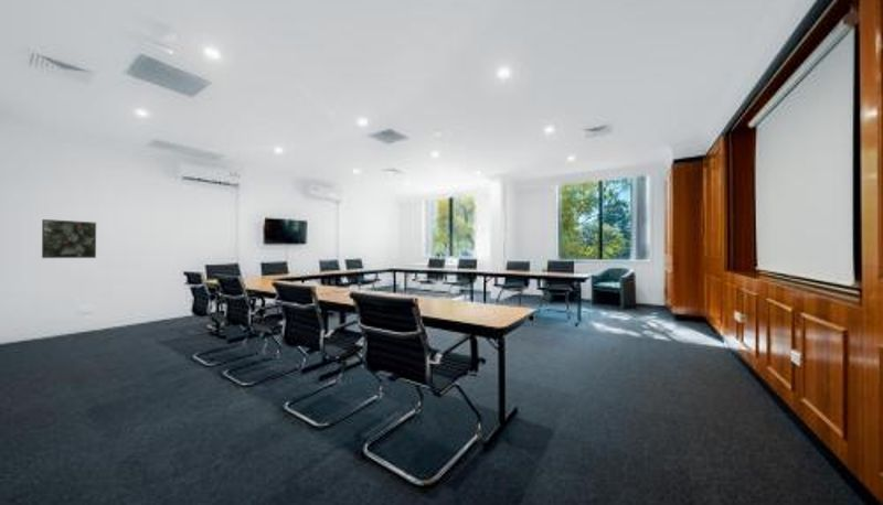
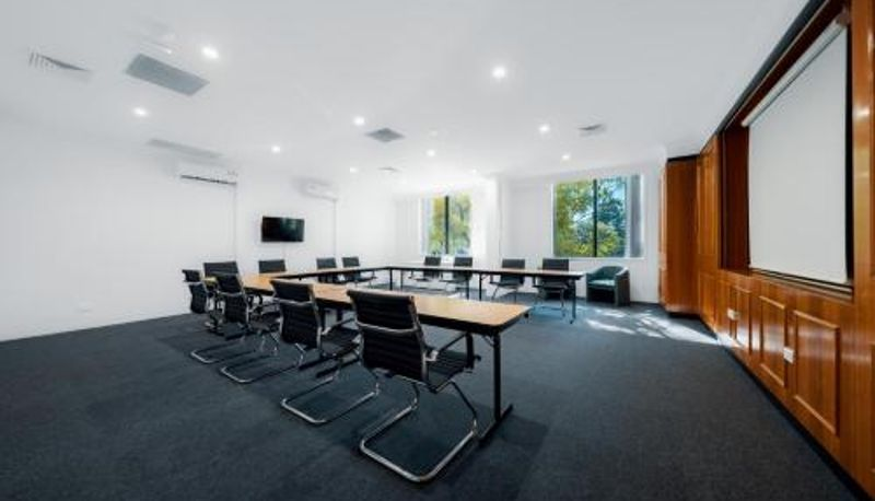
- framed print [41,218,97,259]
